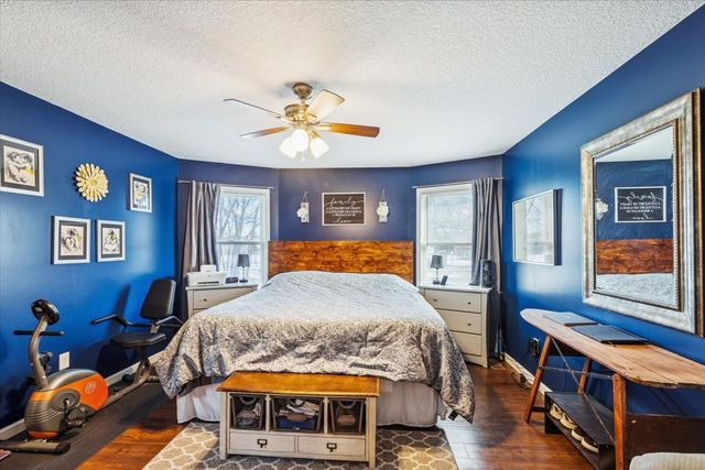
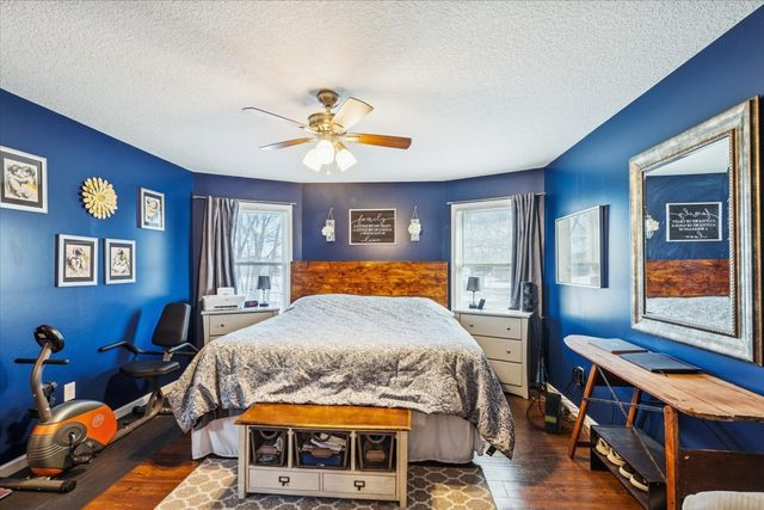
+ backpack [525,382,567,436]
